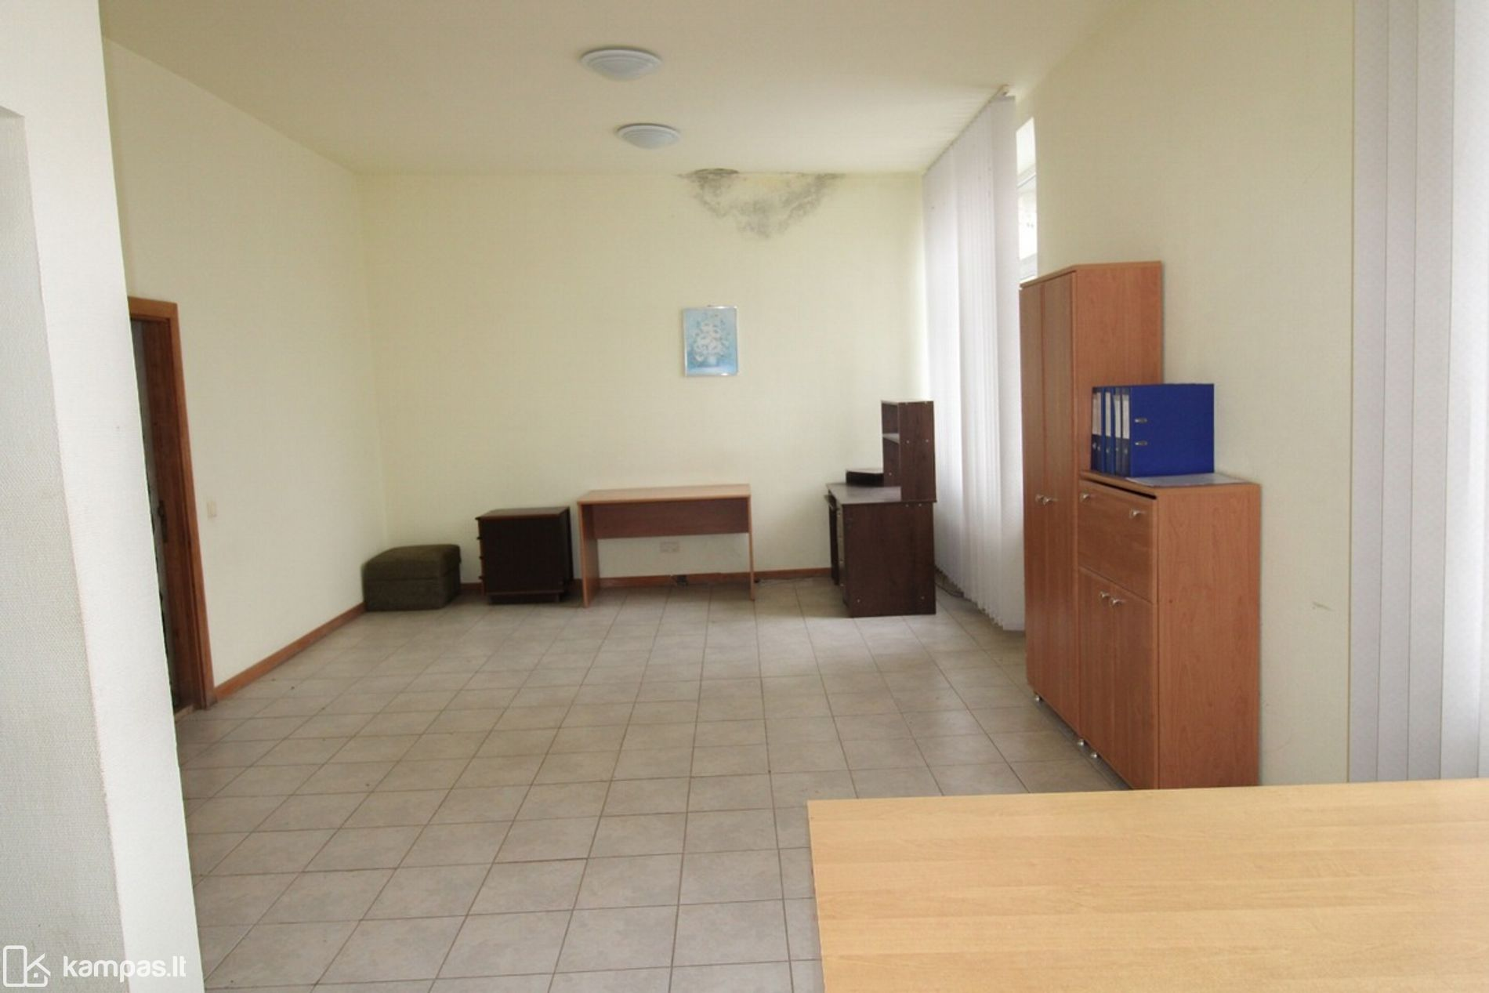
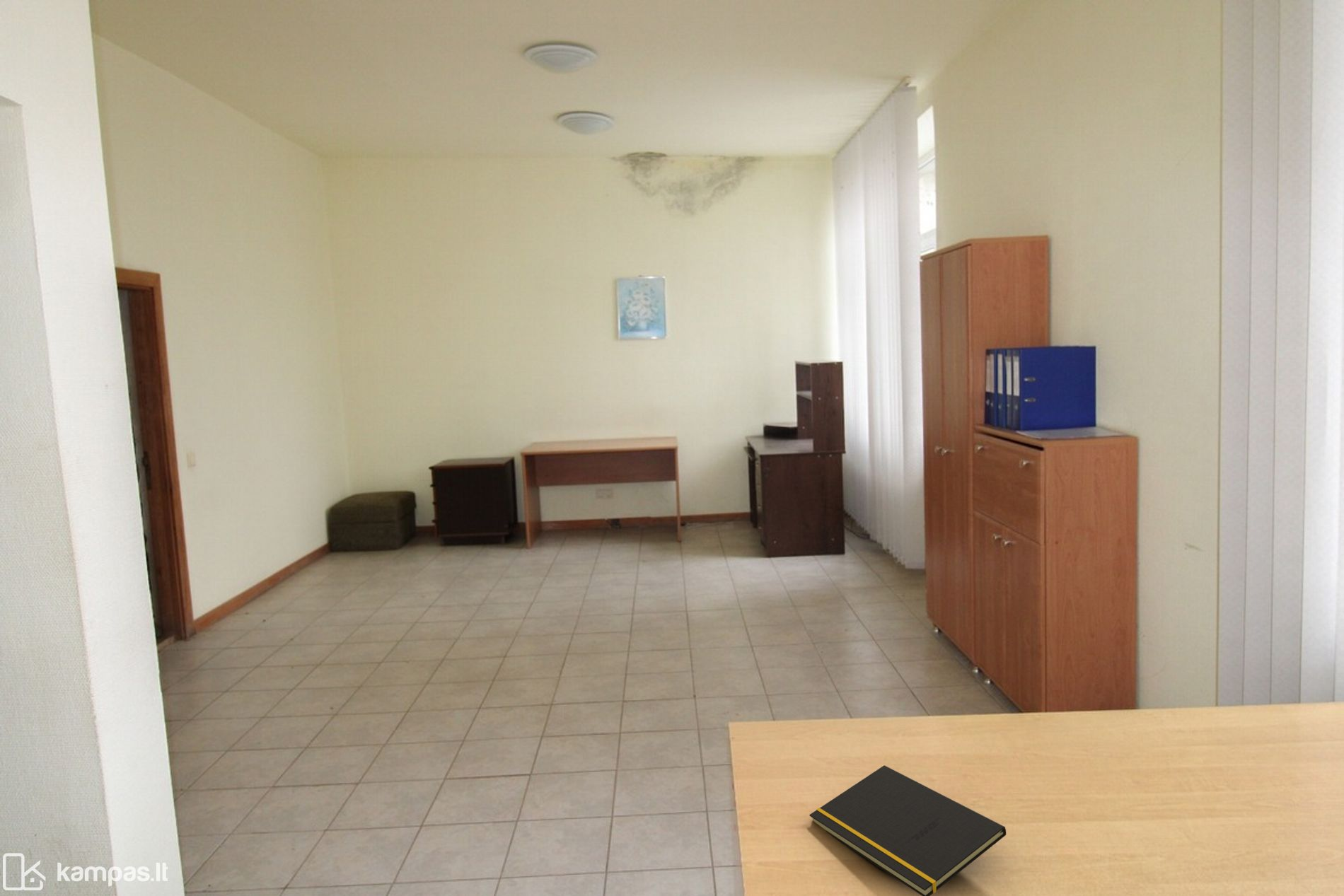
+ notepad [809,764,1007,896]
